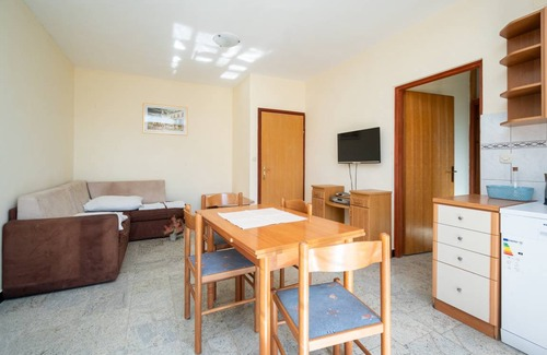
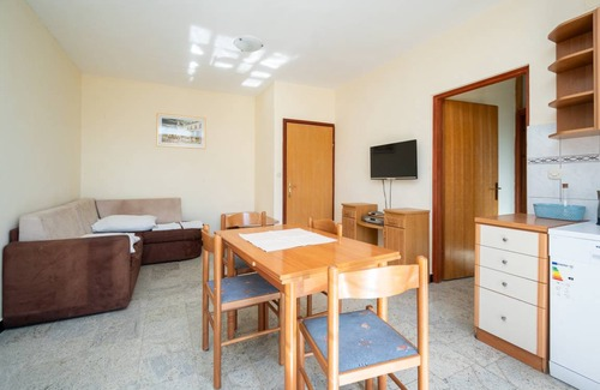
- potted plant [161,216,185,242]
